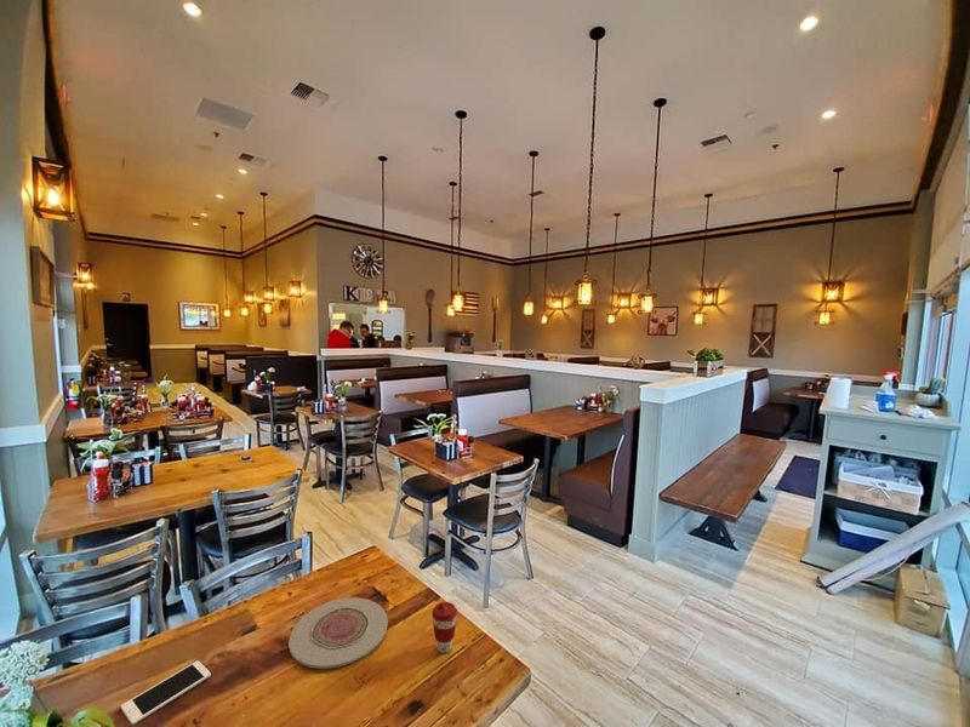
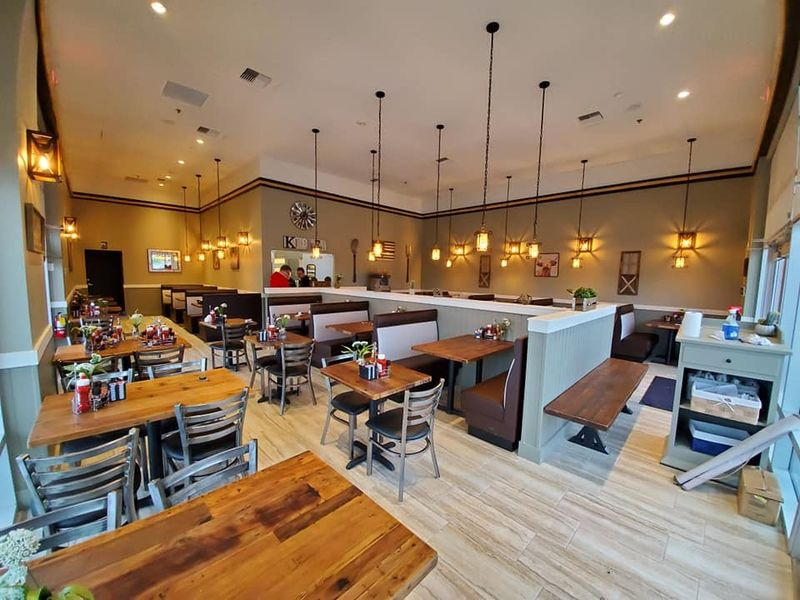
- plate [287,596,389,670]
- coffee cup [430,601,458,654]
- cell phone [120,659,212,726]
